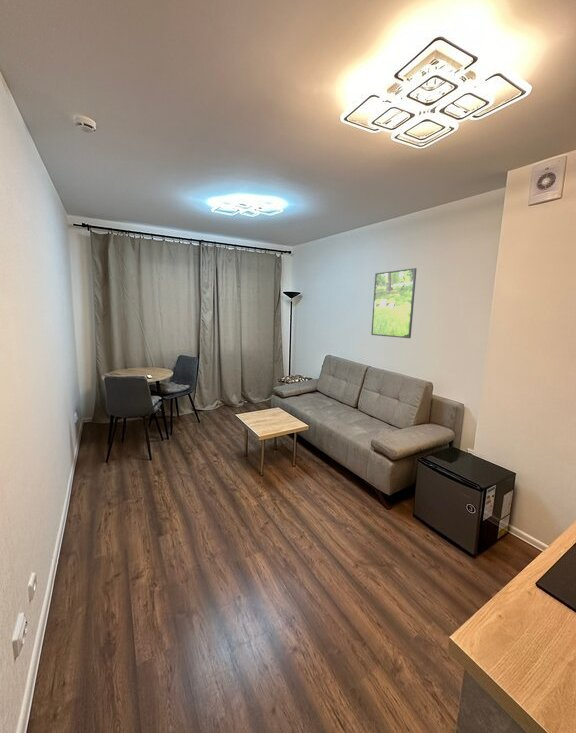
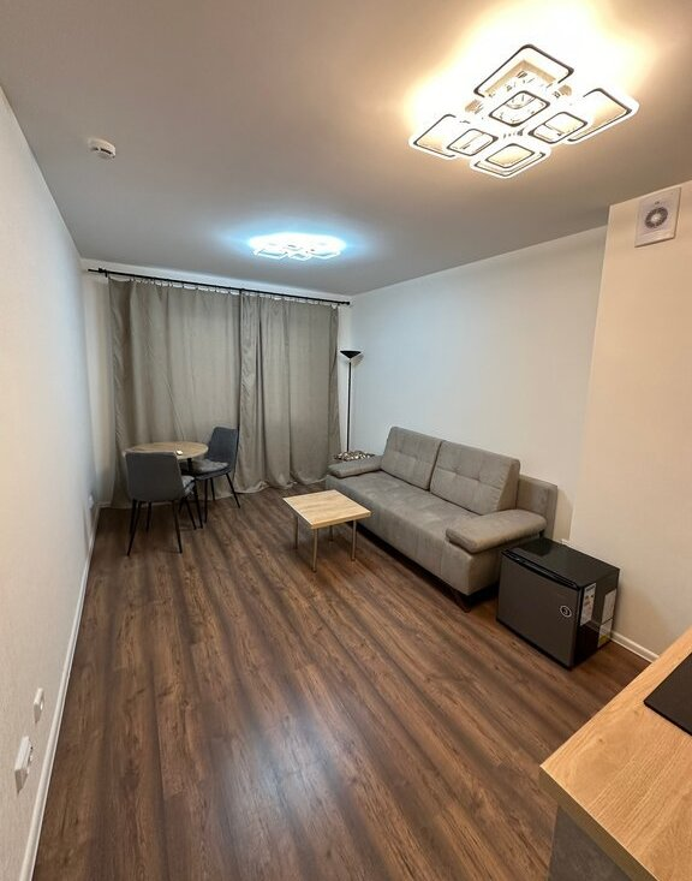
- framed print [370,267,418,339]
